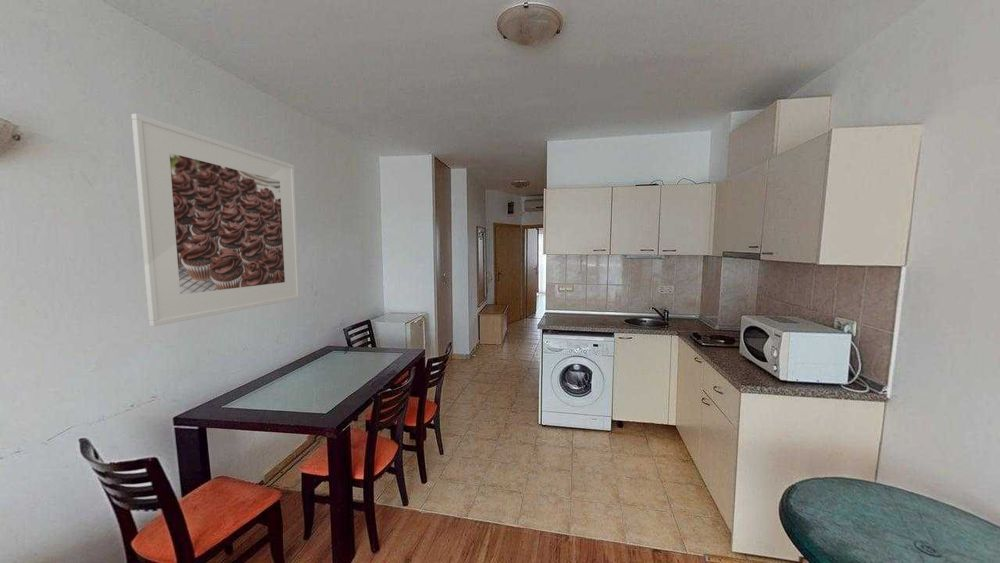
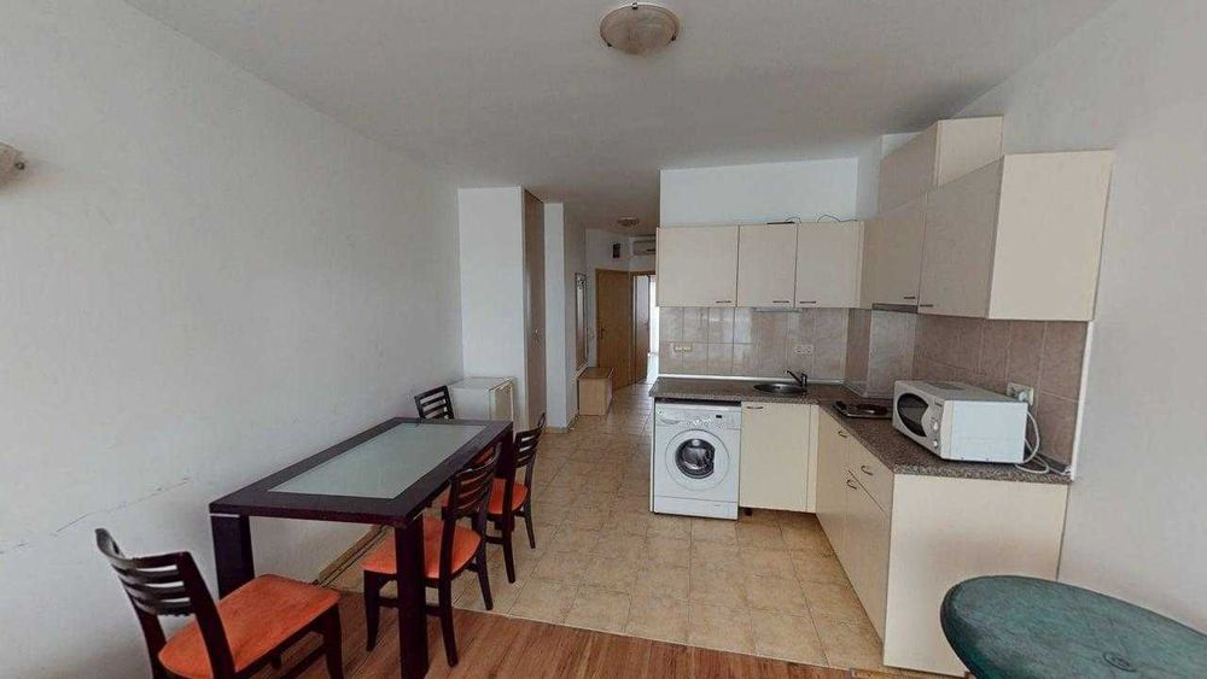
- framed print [131,113,301,327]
